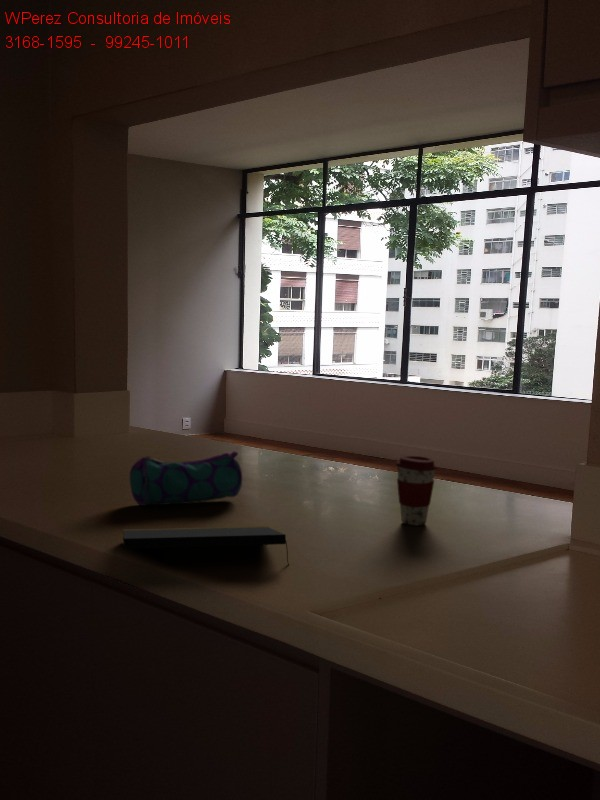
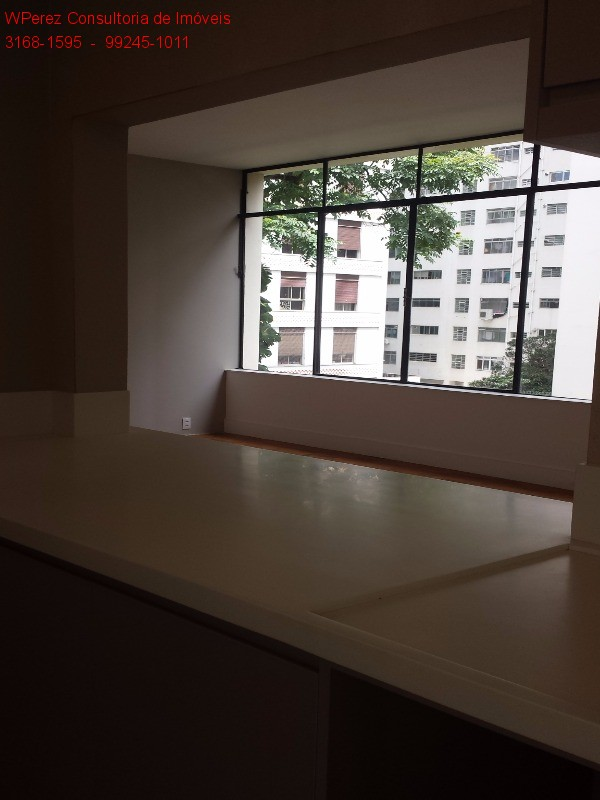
- pencil case [129,450,243,507]
- coffee cup [395,455,438,526]
- notepad [122,525,290,566]
